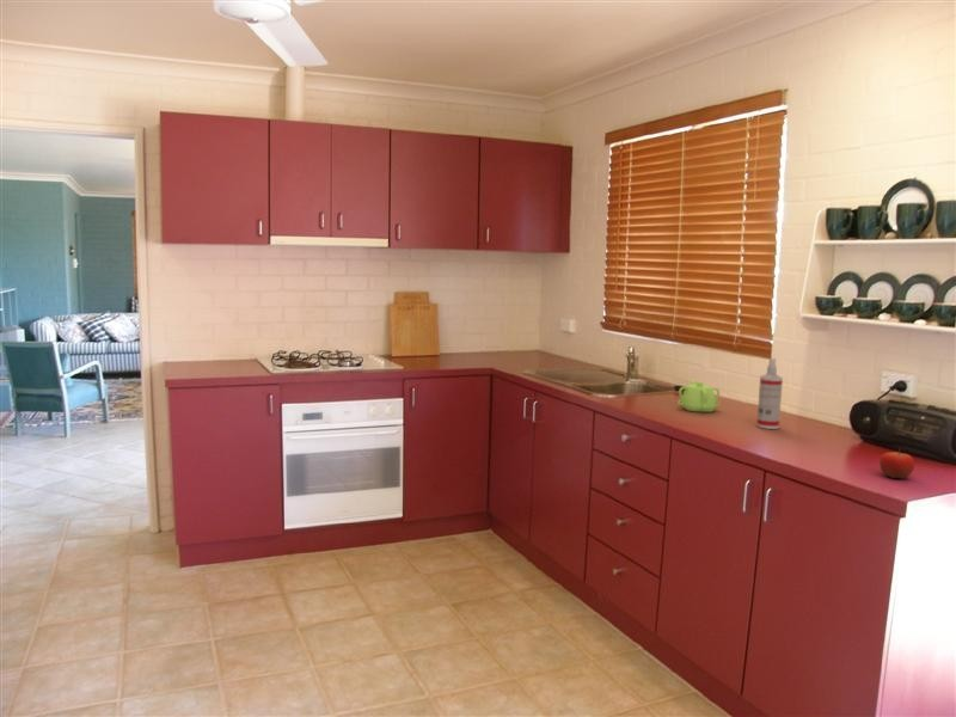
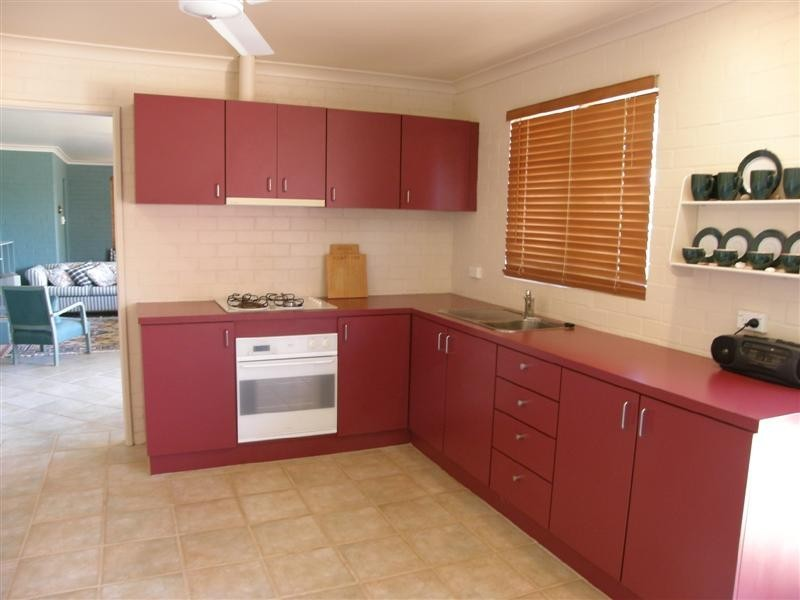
- teapot [676,379,721,413]
- spray bottle [755,357,784,430]
- fruit [878,447,915,480]
